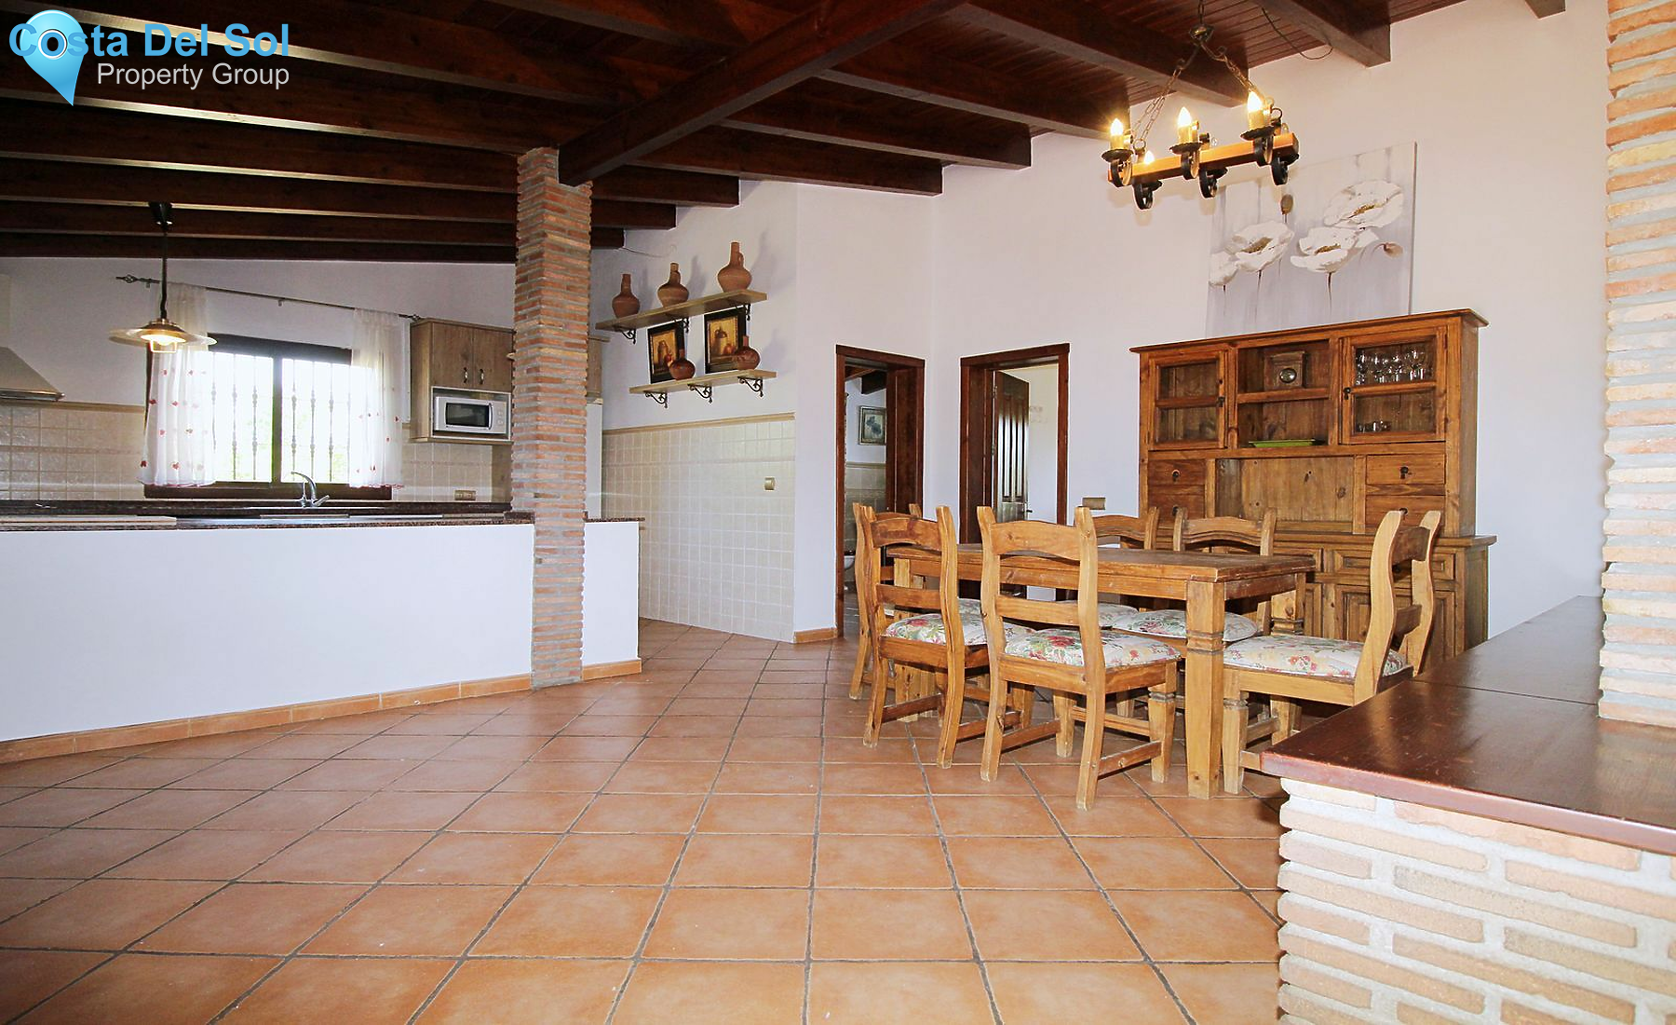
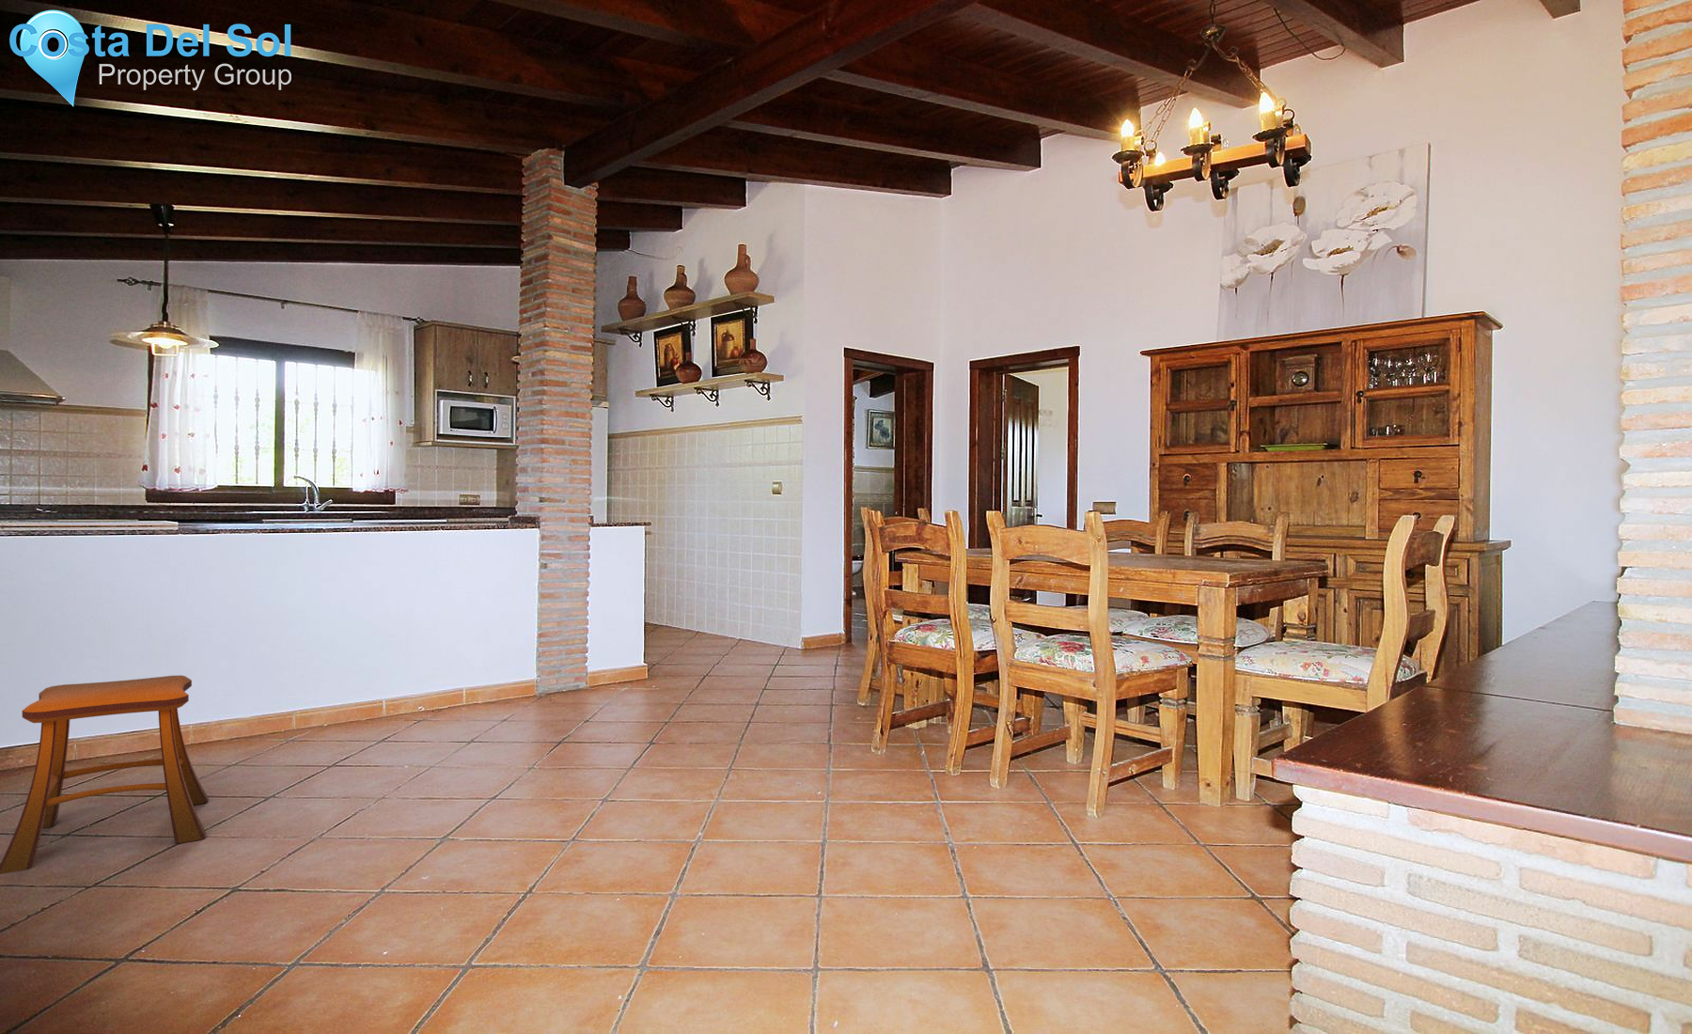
+ stool [0,674,209,875]
